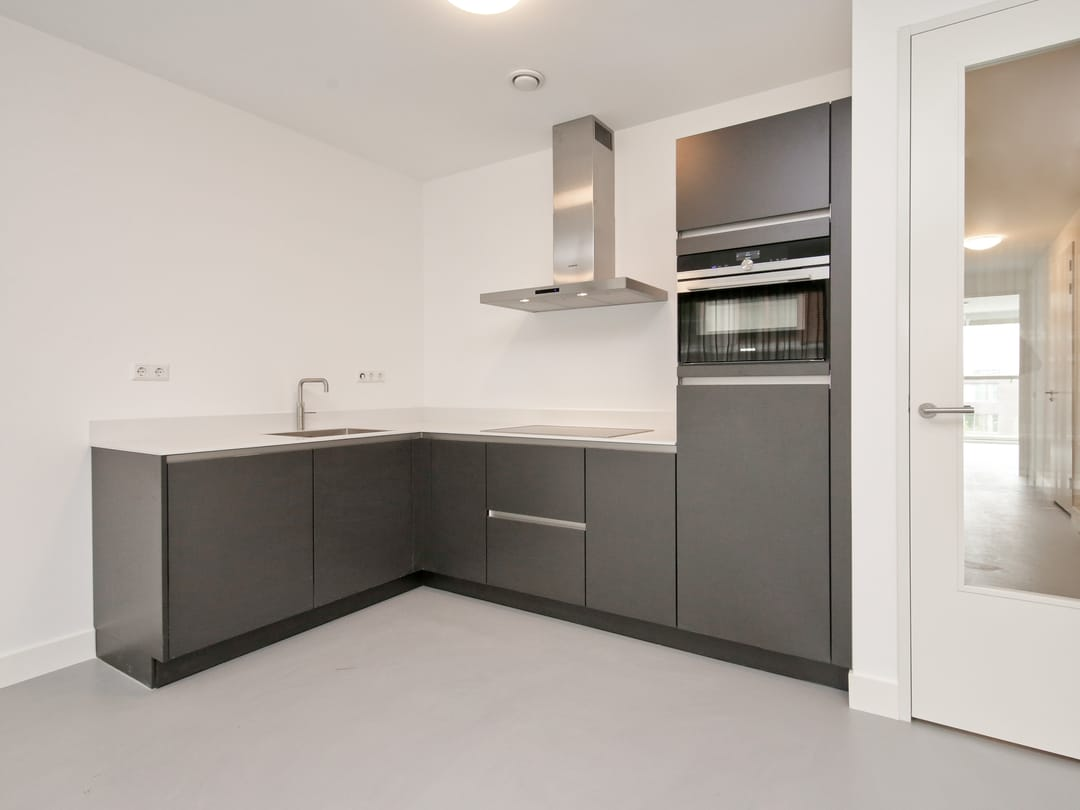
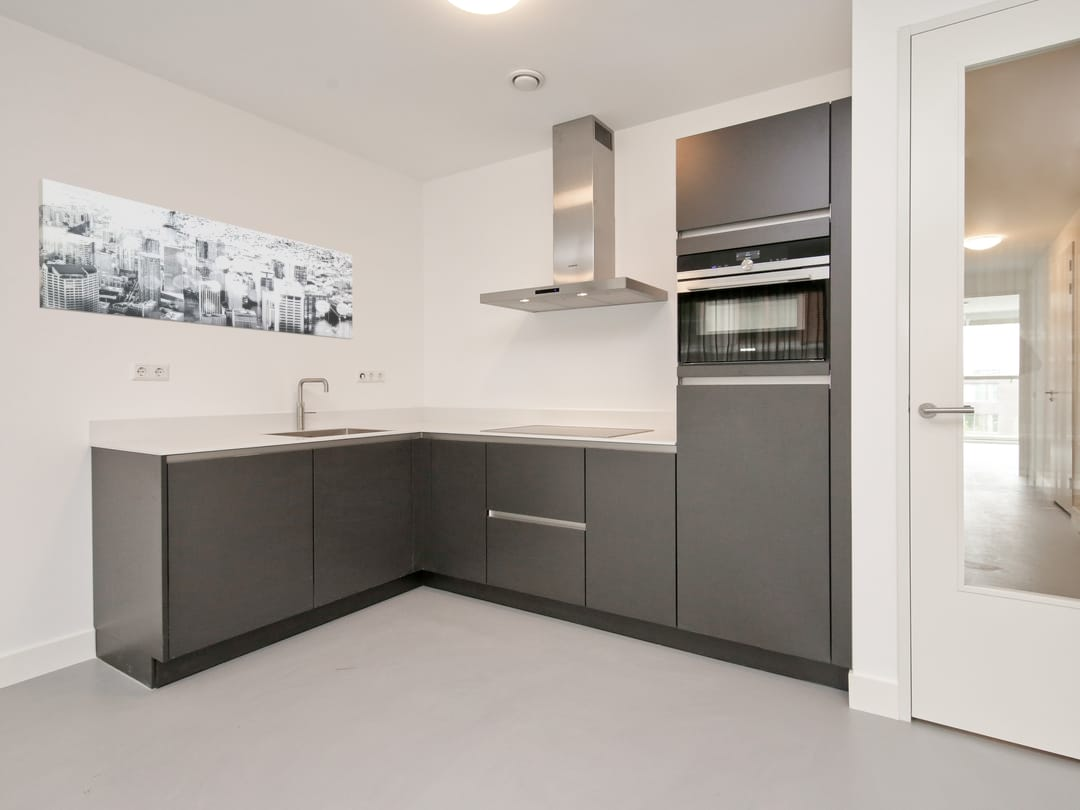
+ wall art [37,177,353,340]
